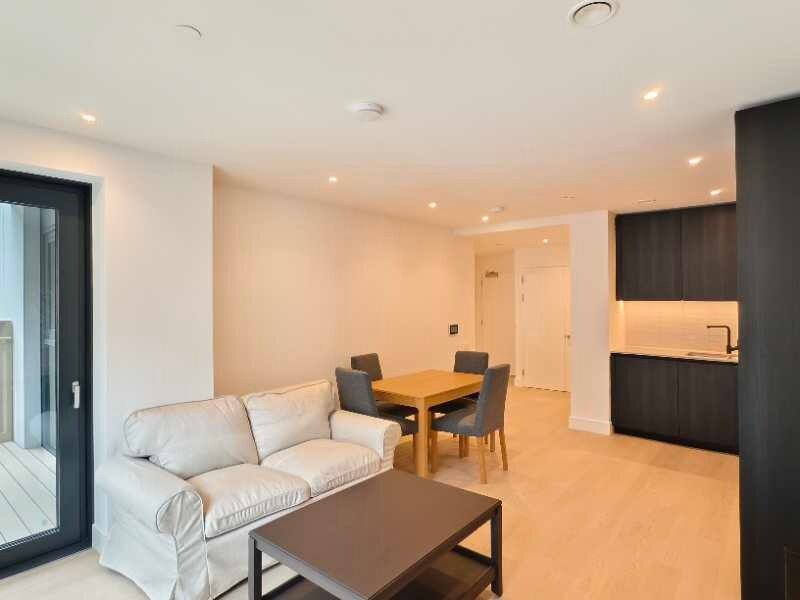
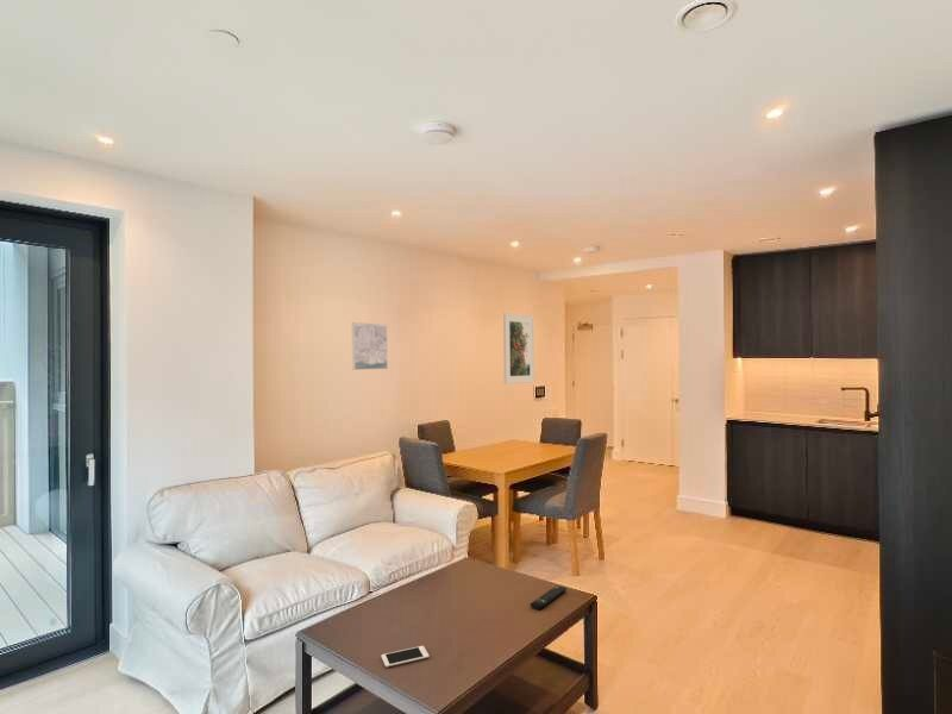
+ remote control [528,584,568,610]
+ cell phone [381,645,431,669]
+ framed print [502,313,536,386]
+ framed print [351,321,389,371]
